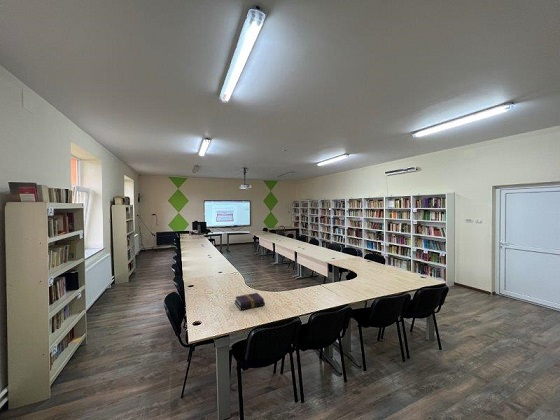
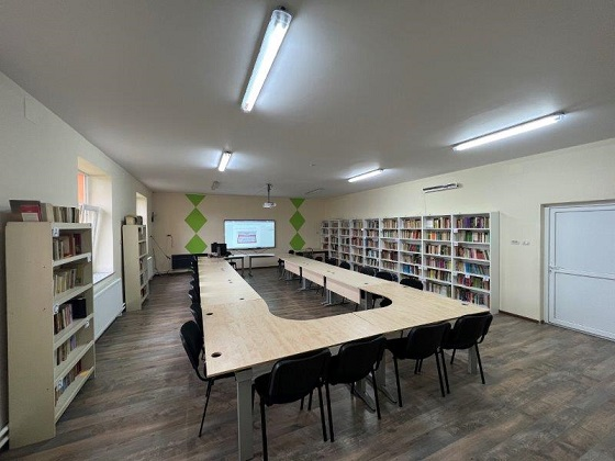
- book [233,292,266,311]
